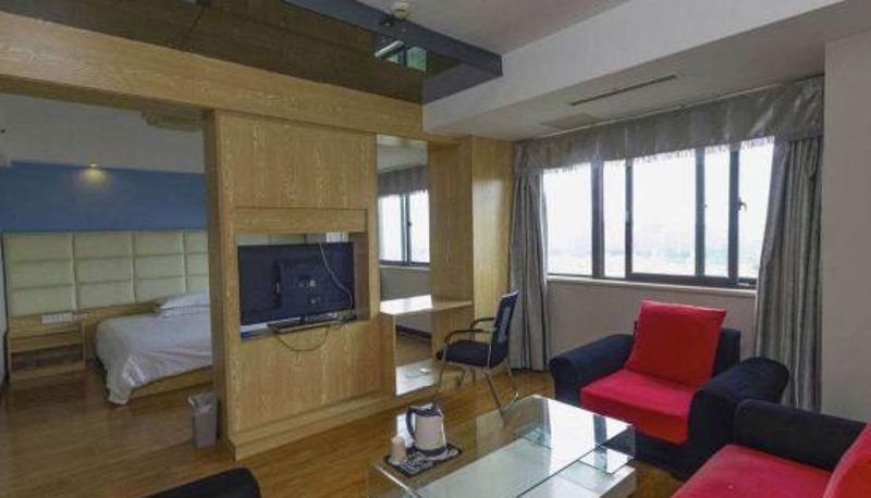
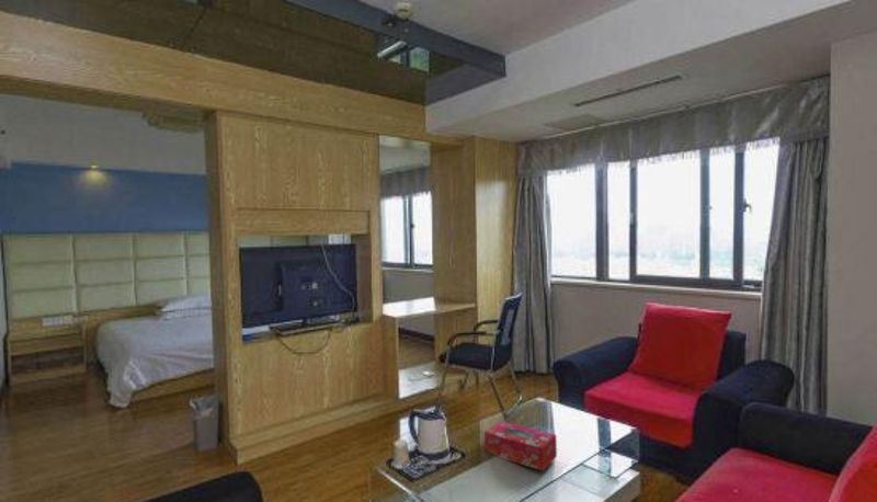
+ tissue box [483,420,558,472]
